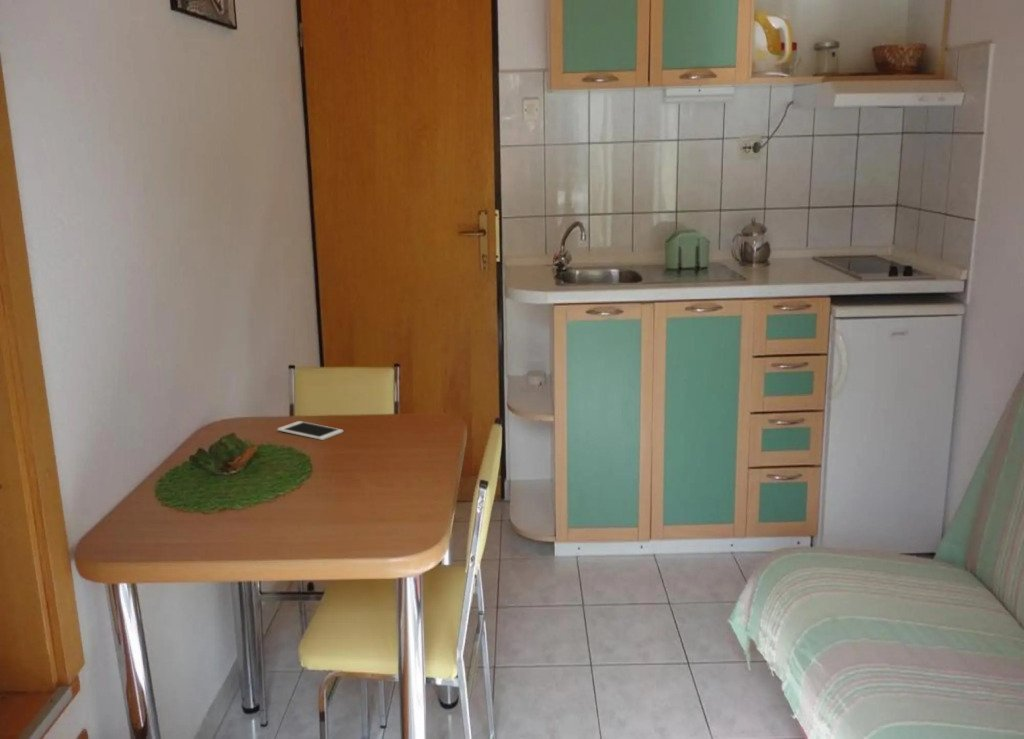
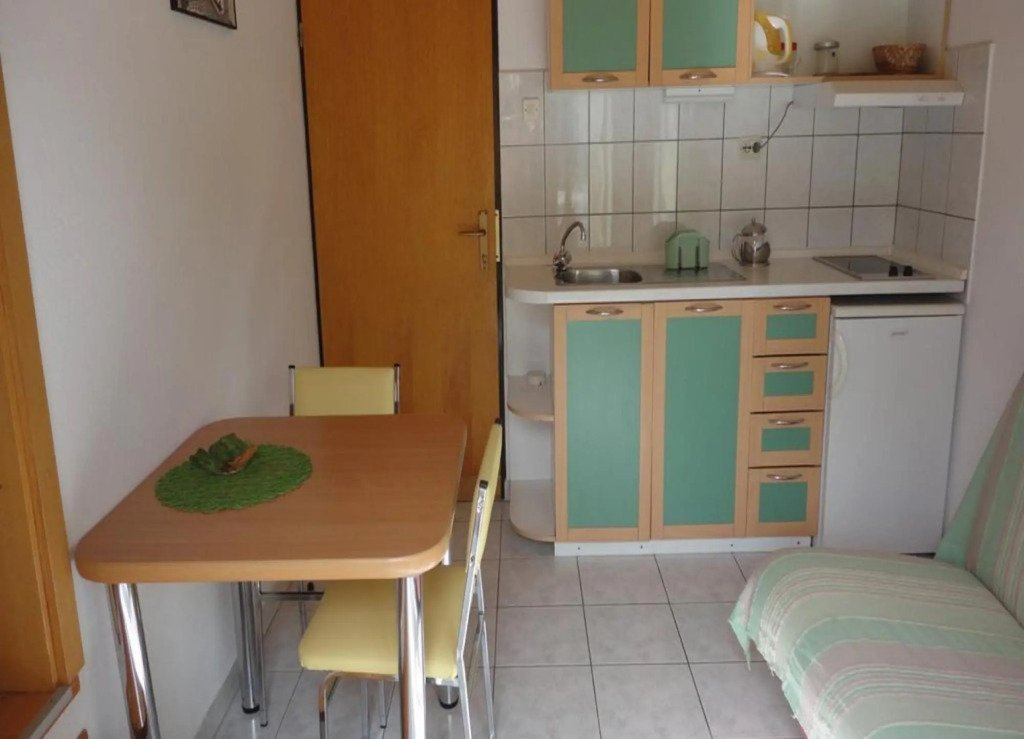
- cell phone [277,420,344,441]
